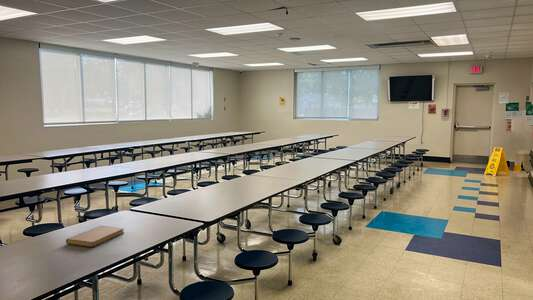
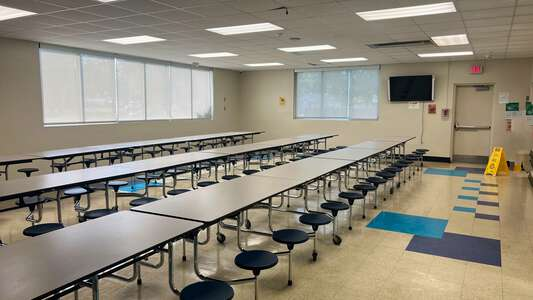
- notebook [65,225,125,248]
